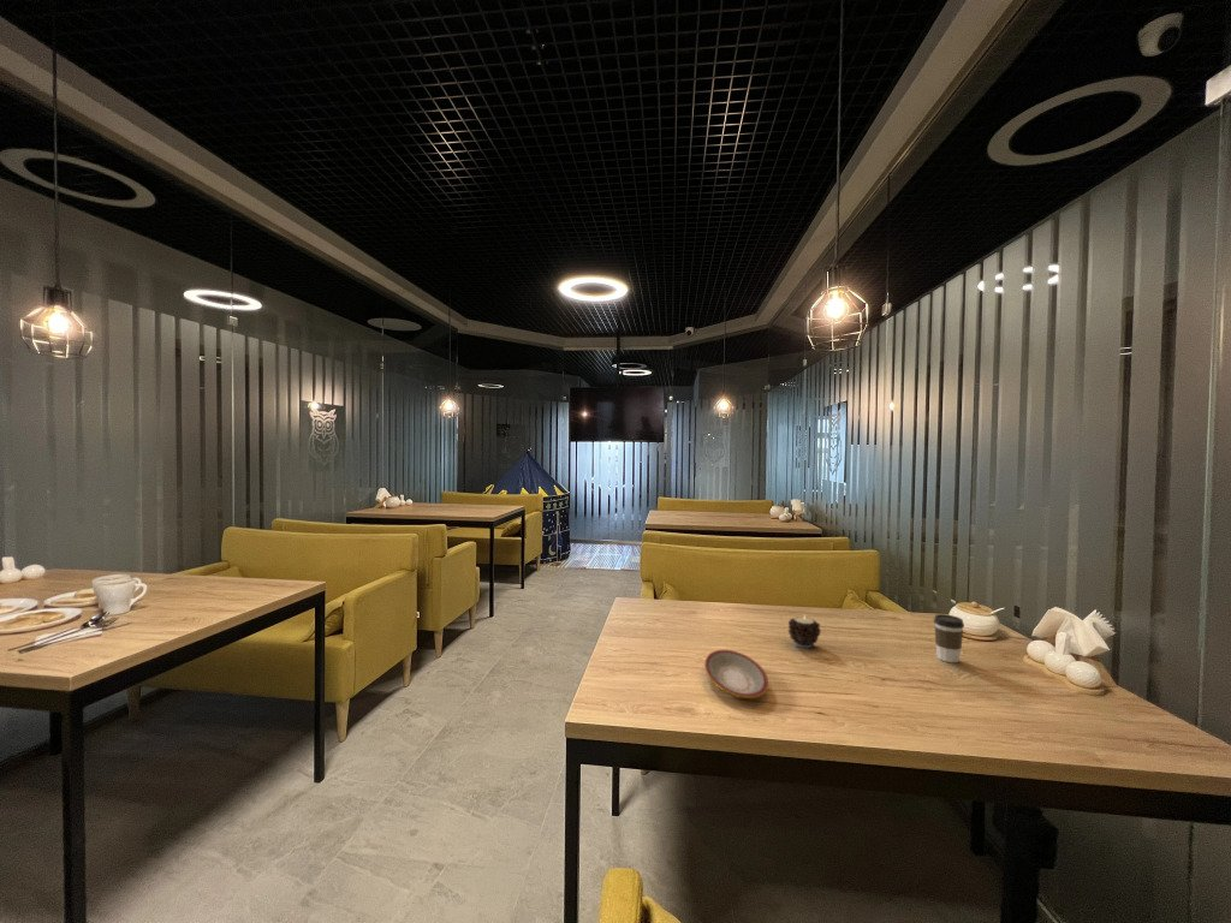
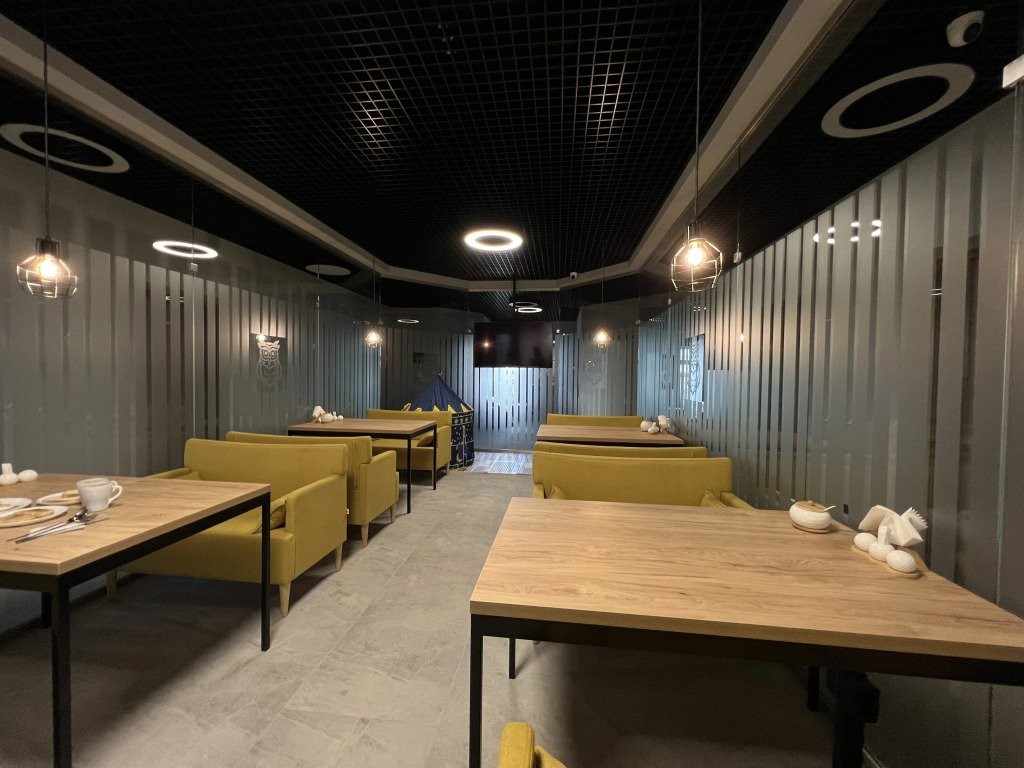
- candle [787,614,822,649]
- plate [703,649,769,699]
- coffee cup [933,613,965,663]
